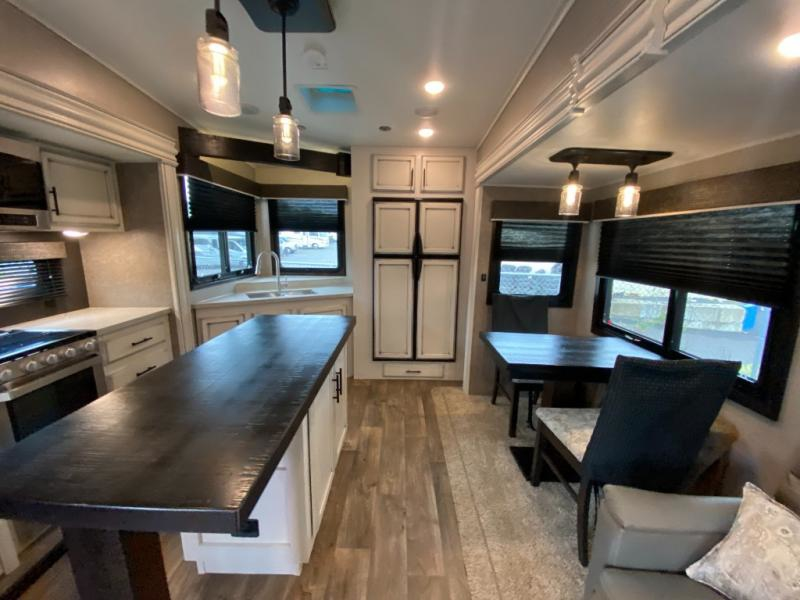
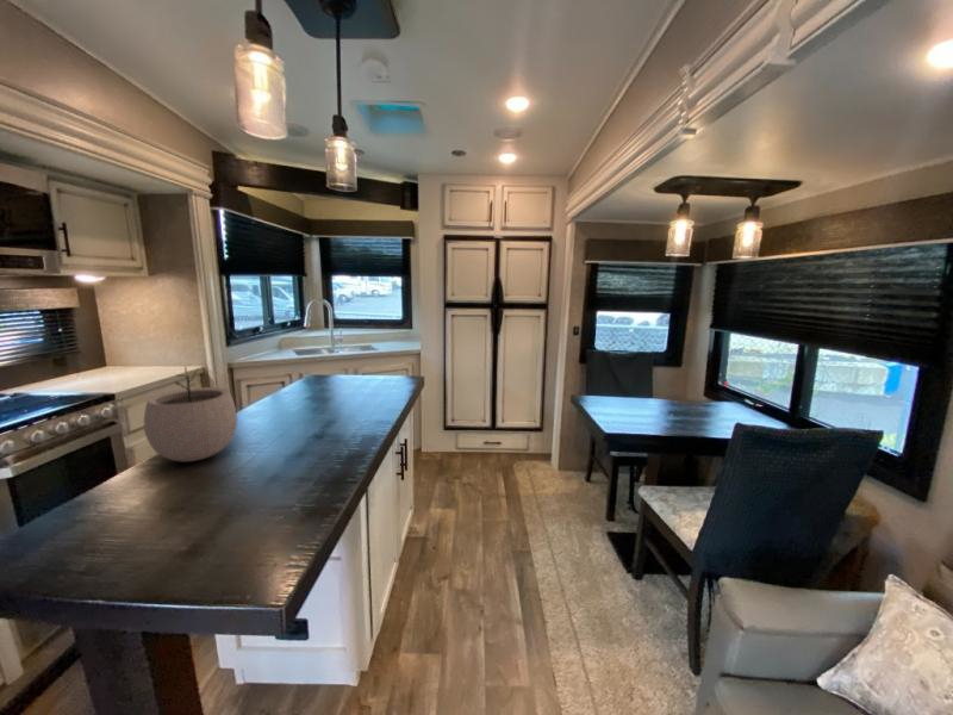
+ plant pot [143,365,238,462]
